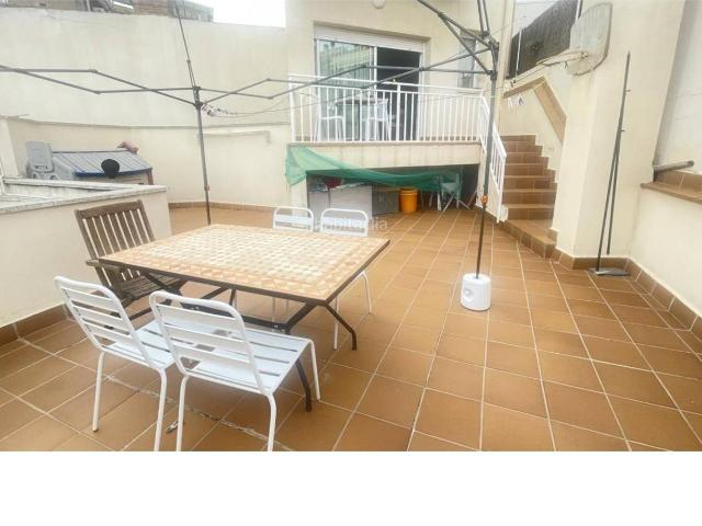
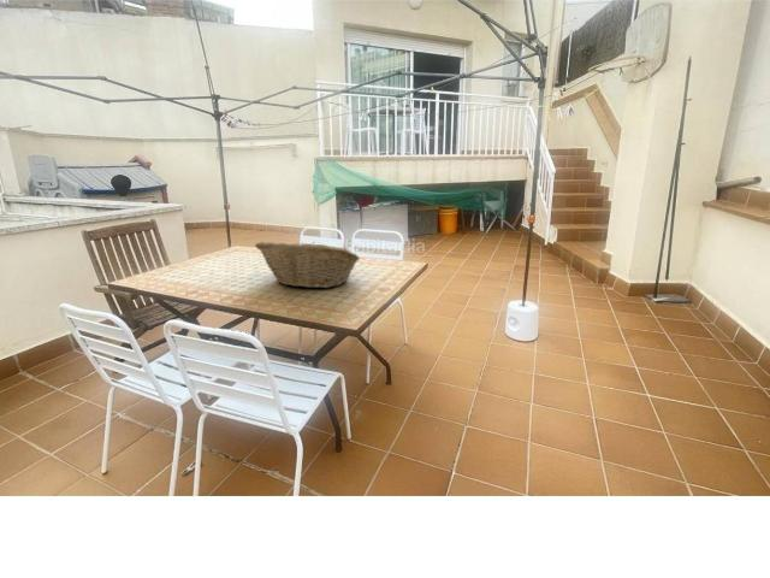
+ fruit basket [254,241,361,289]
